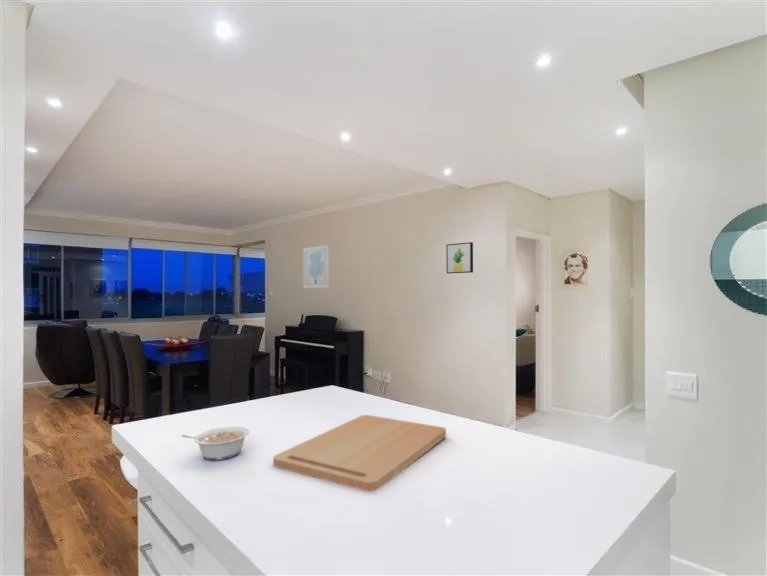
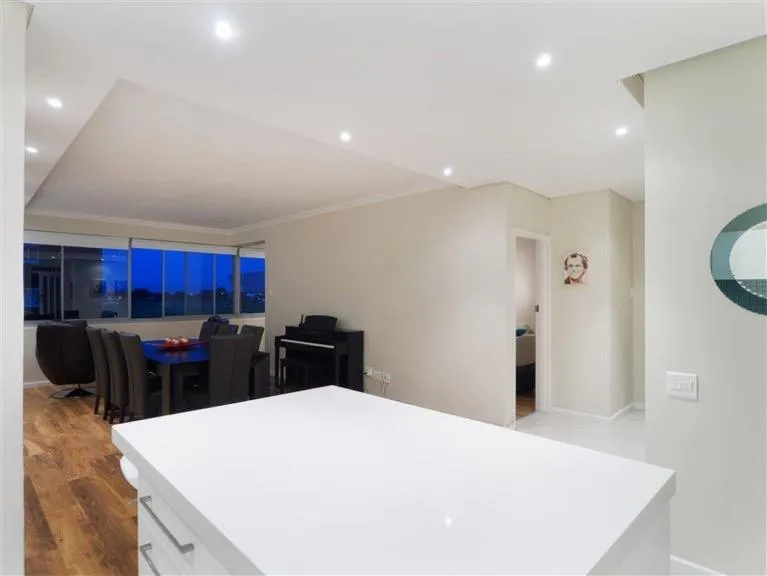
- wall art [303,244,330,289]
- wall art [445,241,474,274]
- cutting board [272,414,447,492]
- legume [181,426,250,461]
